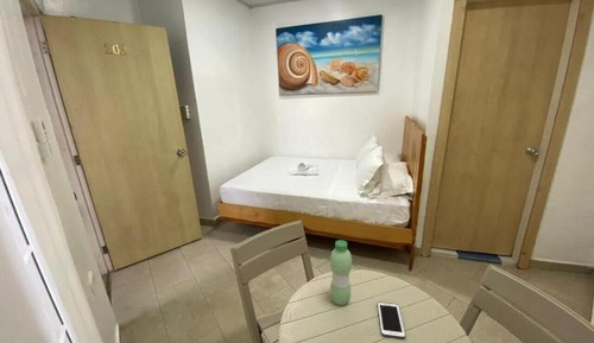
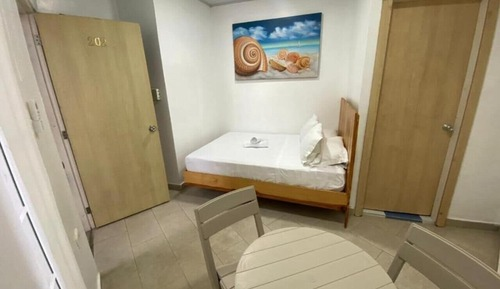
- water bottle [329,239,353,306]
- cell phone [377,300,406,339]
